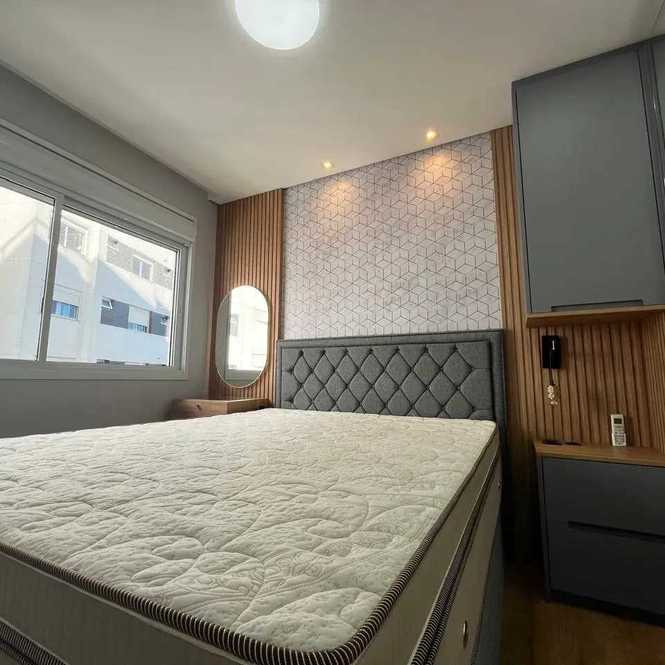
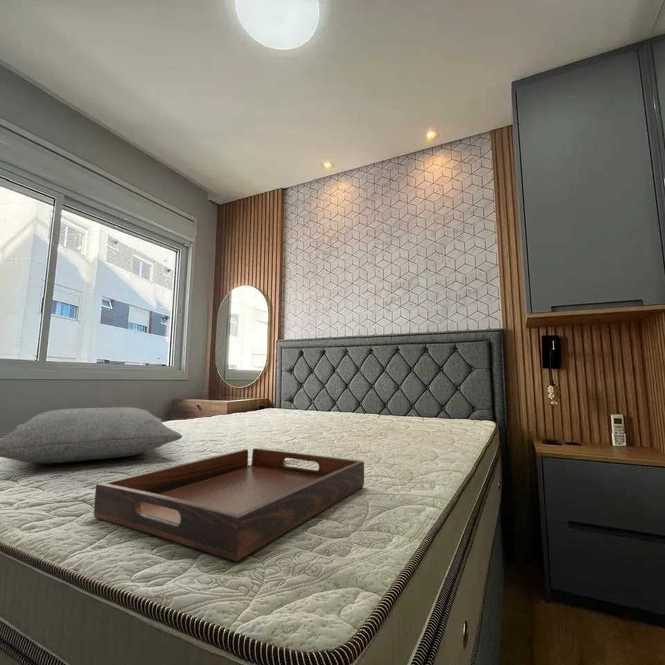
+ pillow [0,406,183,464]
+ serving tray [93,447,365,562]
